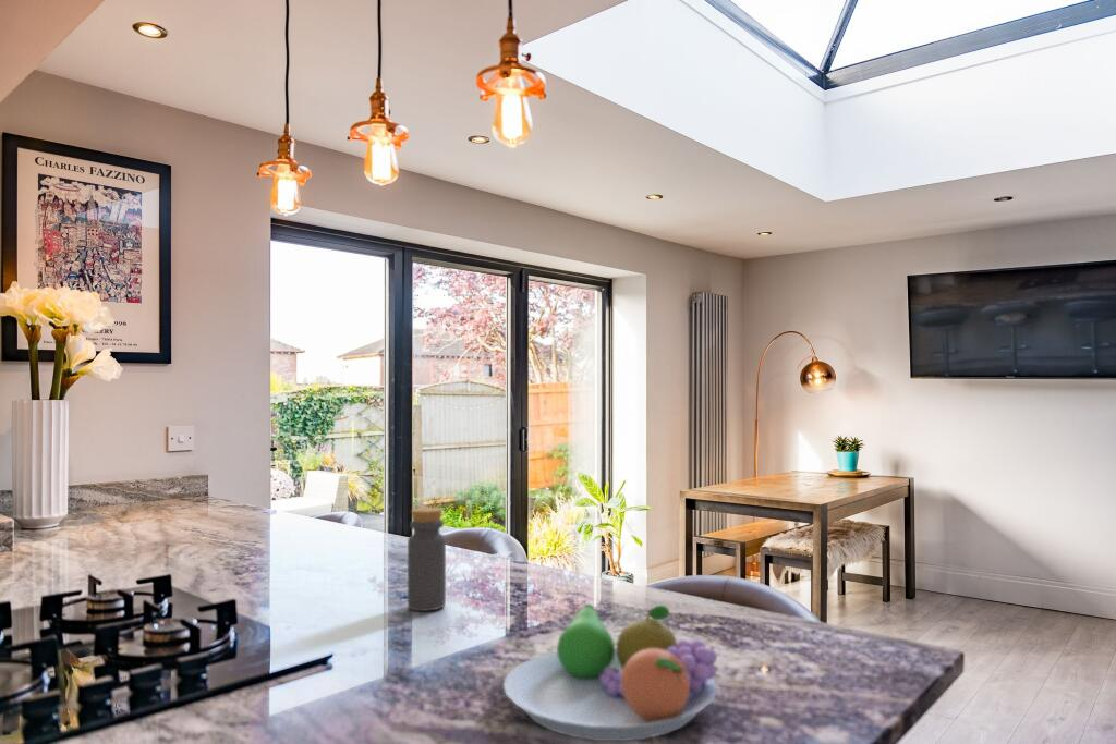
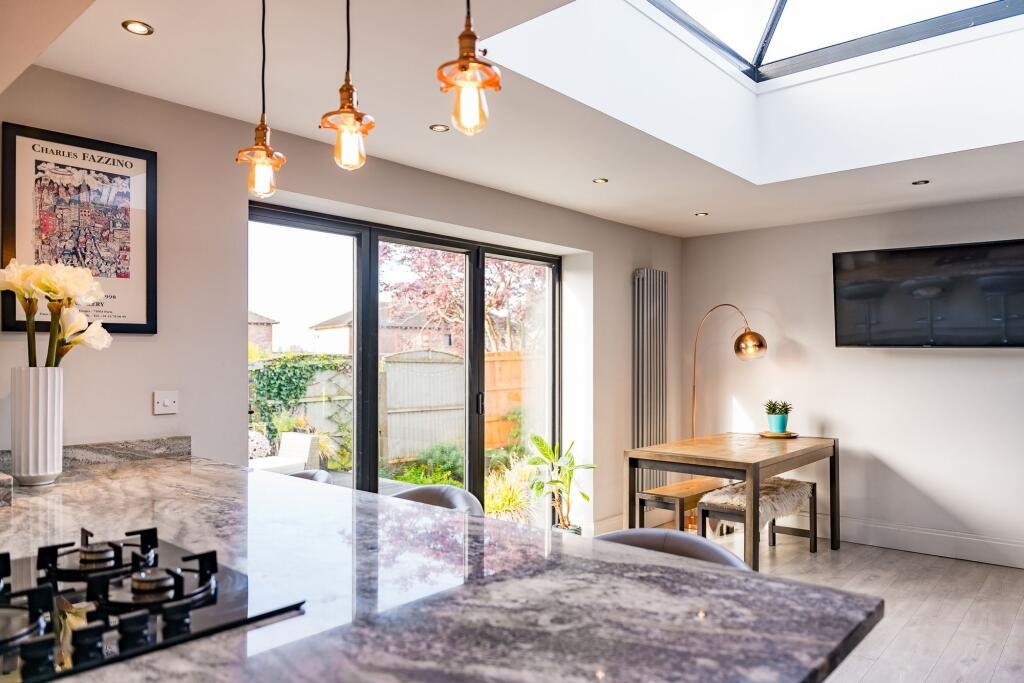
- fruit bowl [502,603,718,742]
- bottle [407,507,447,612]
